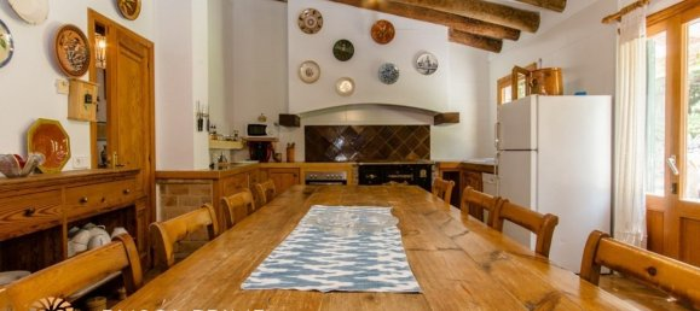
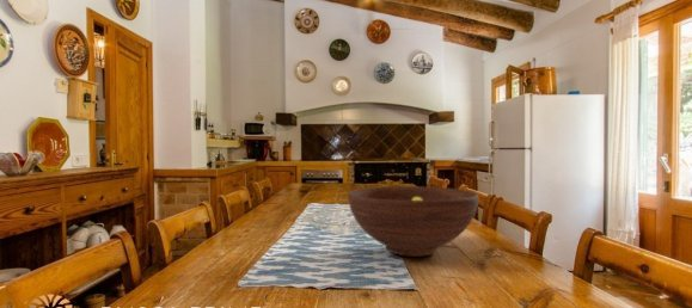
+ fruit bowl [347,185,480,258]
